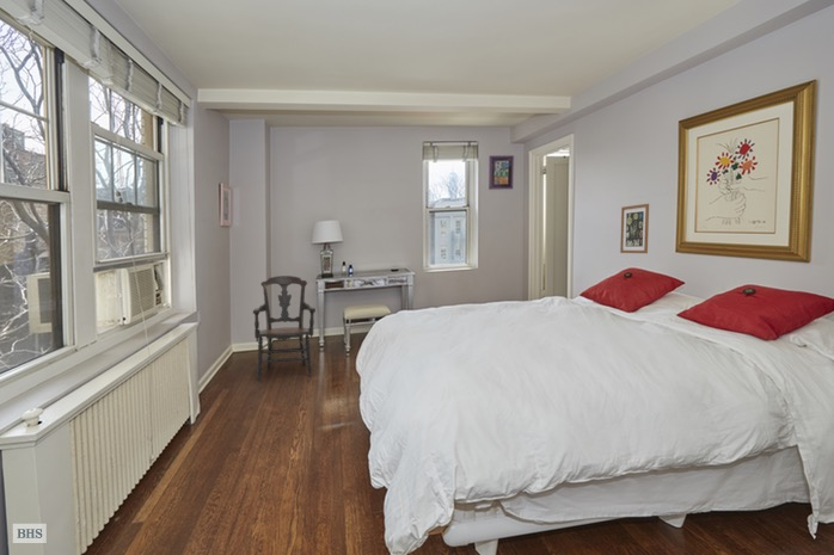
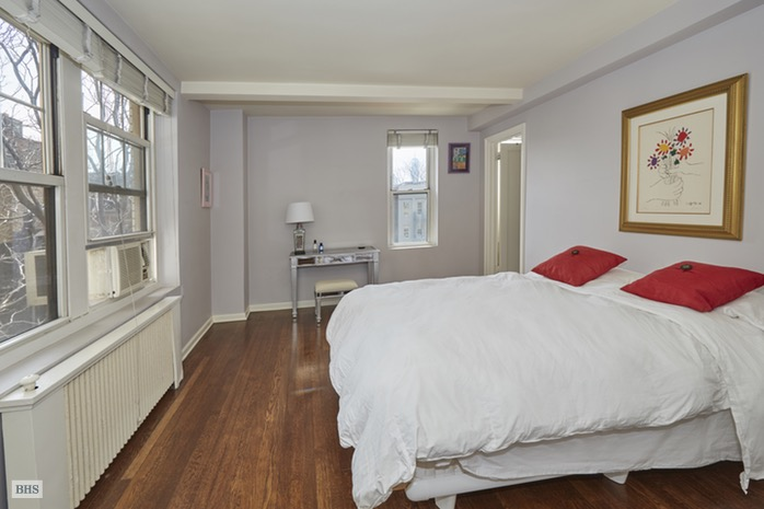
- wall art [619,203,650,254]
- armchair [252,275,317,381]
